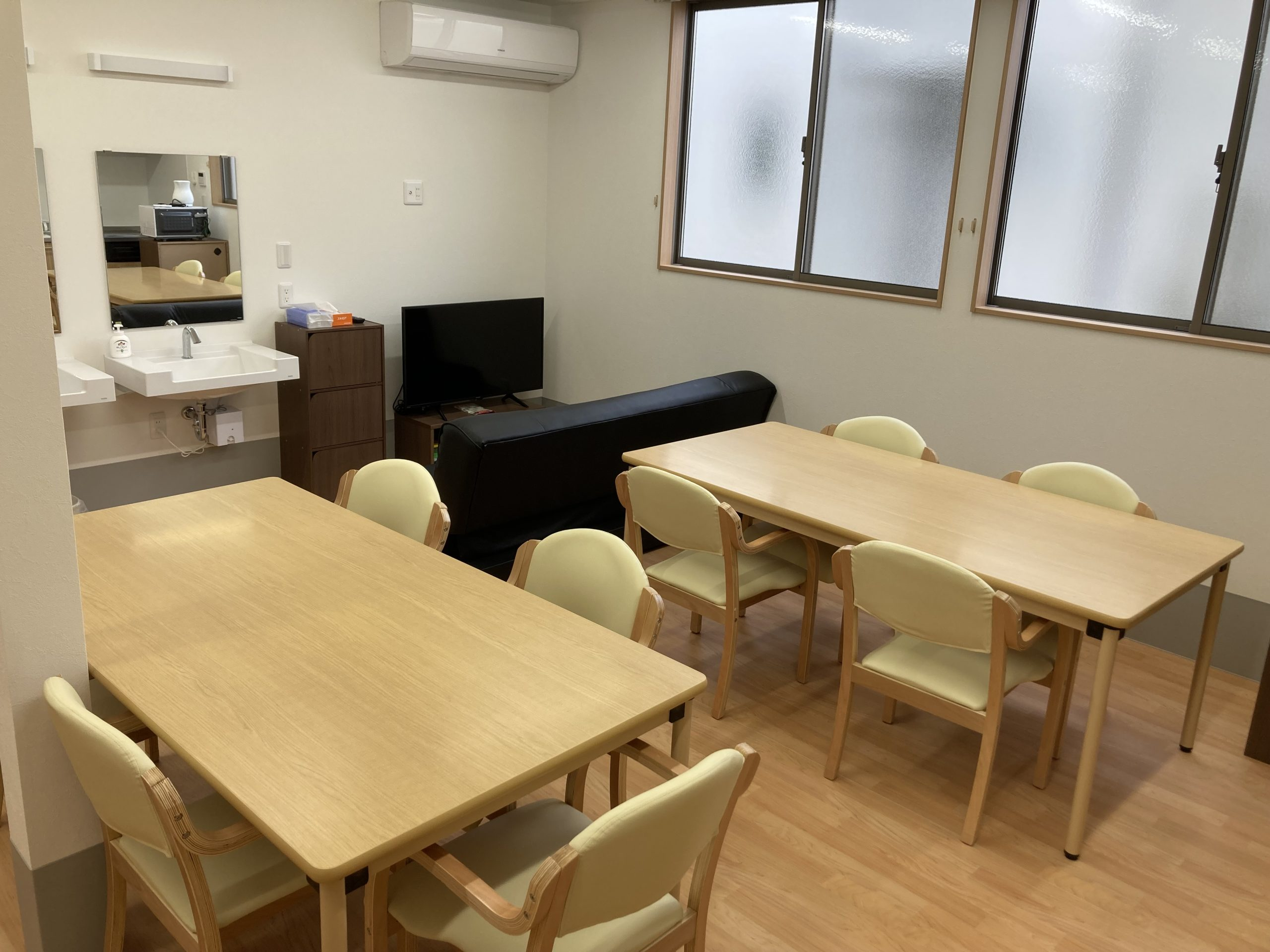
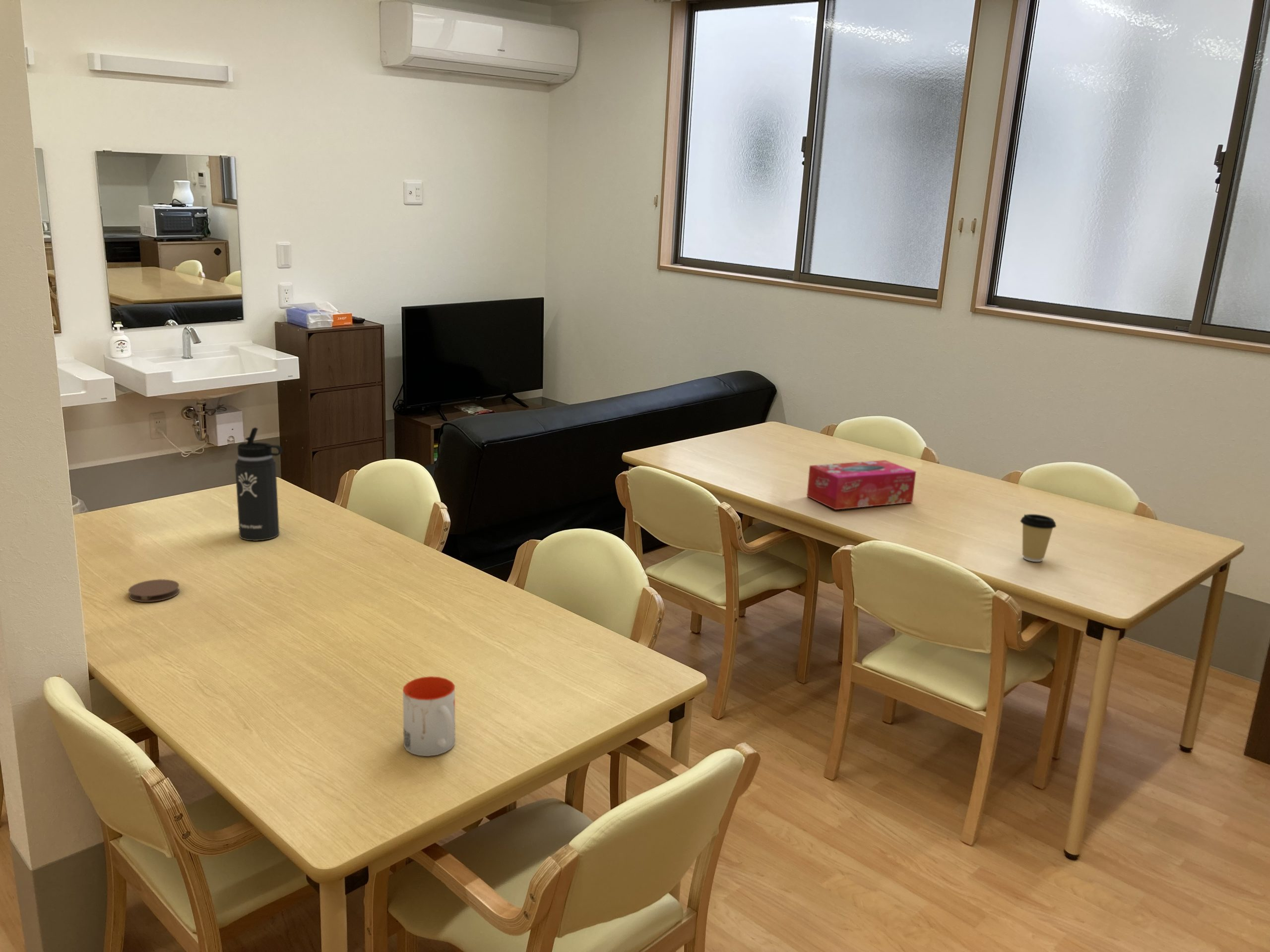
+ coffee cup [1020,514,1057,562]
+ mug [402,676,455,757]
+ coaster [128,579,180,602]
+ tissue box [806,460,917,510]
+ thermos bottle [235,427,283,541]
